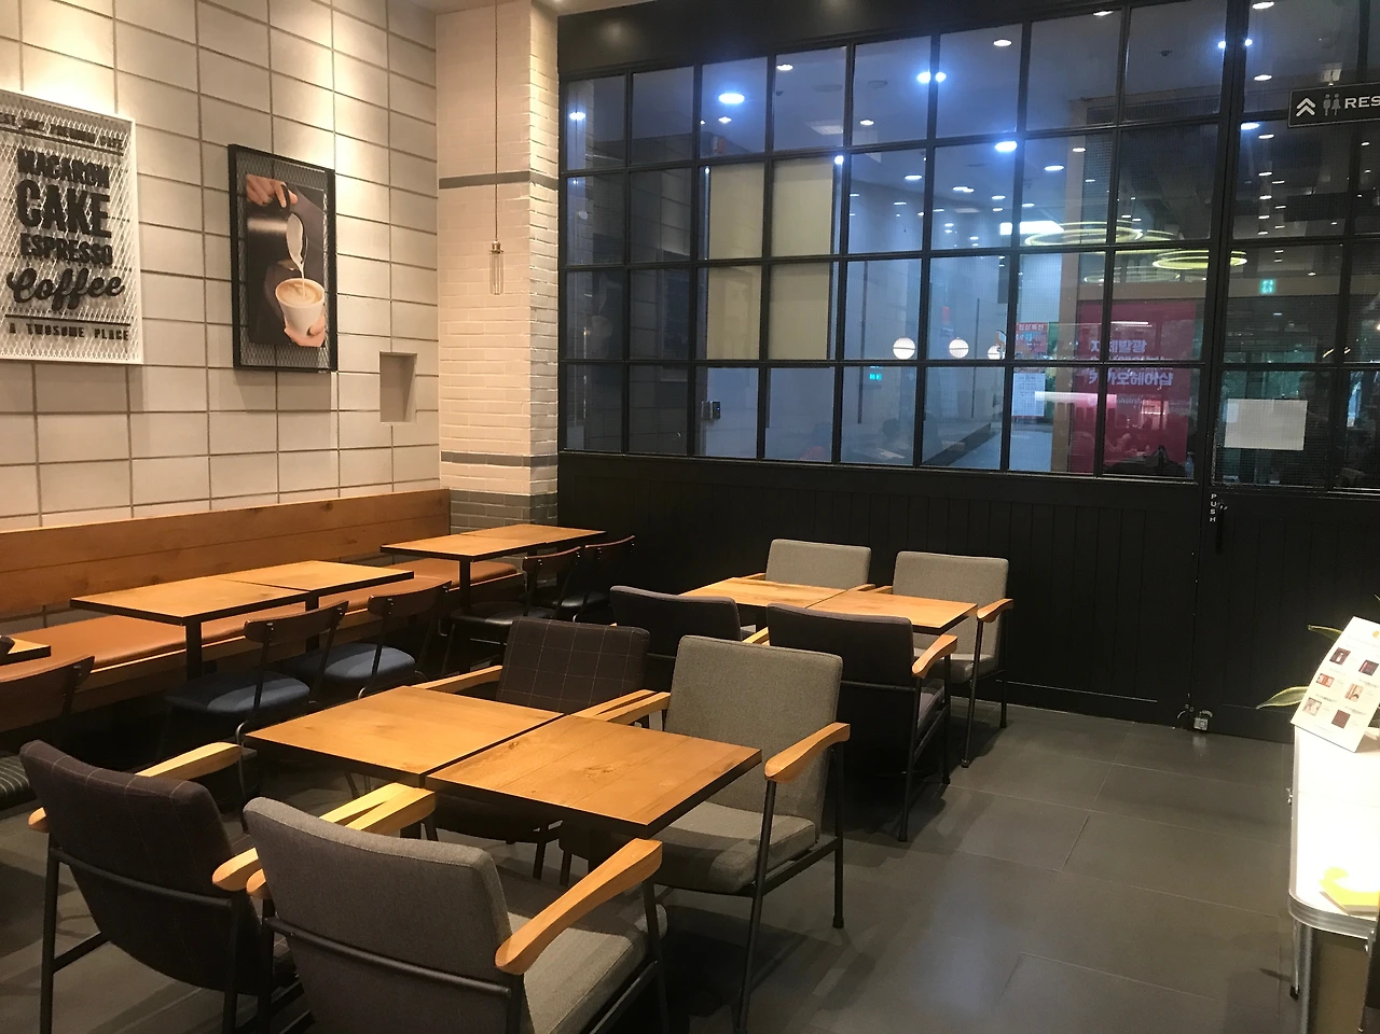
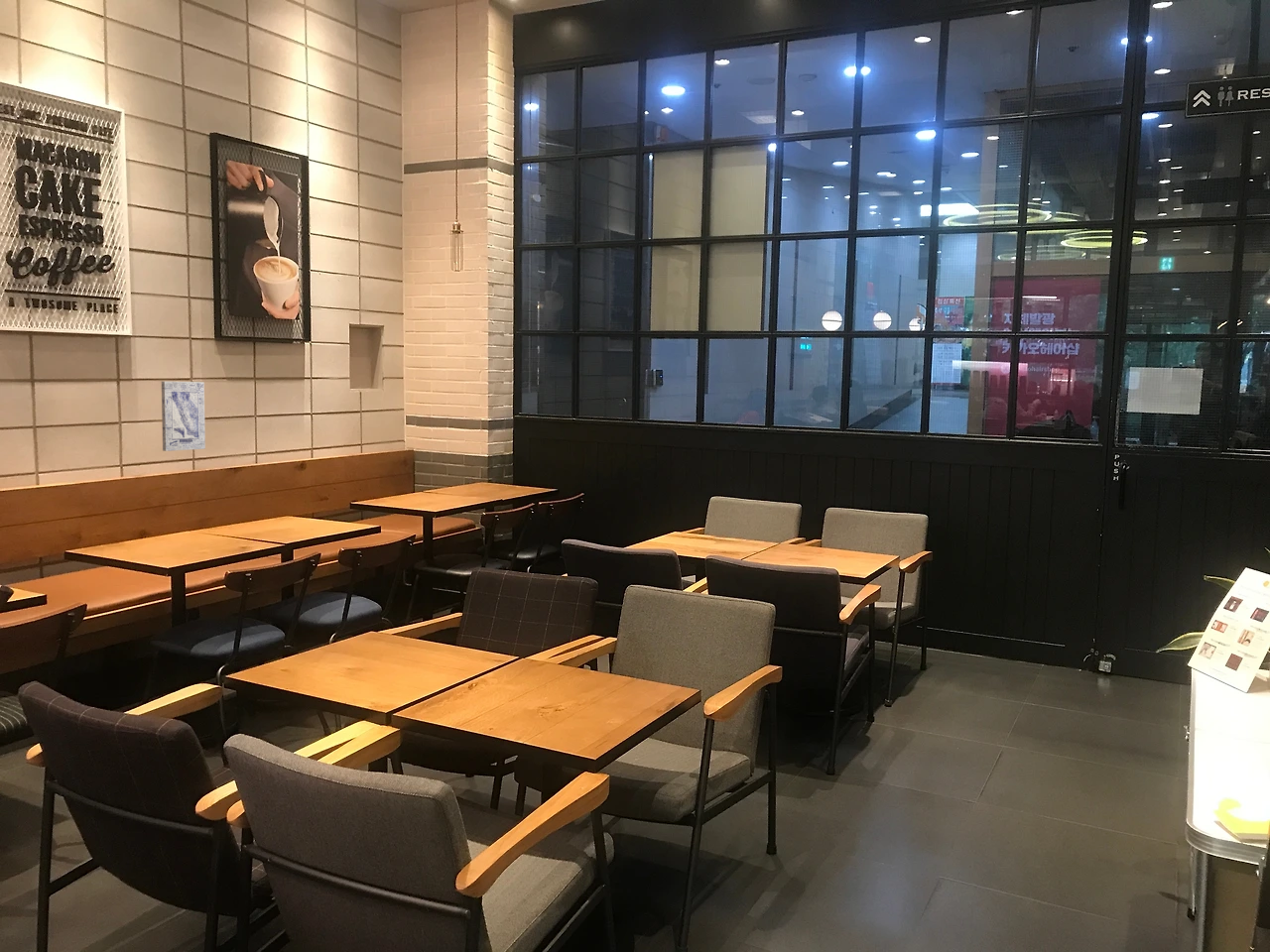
+ wall art [161,381,206,452]
